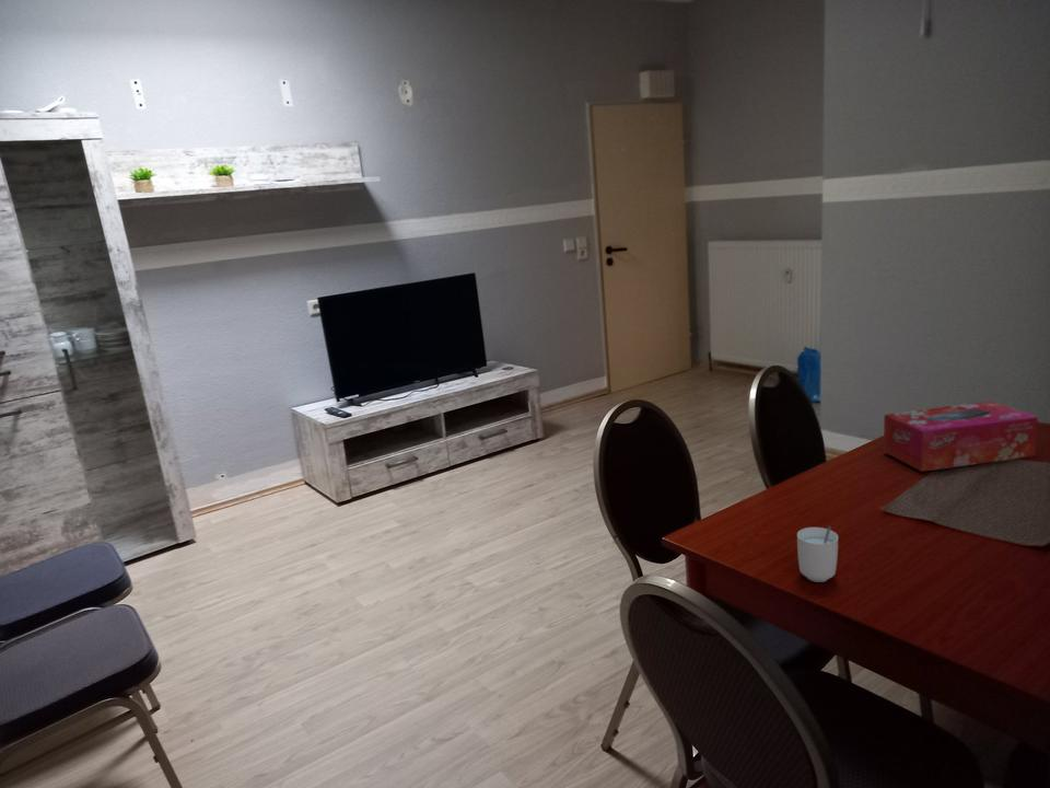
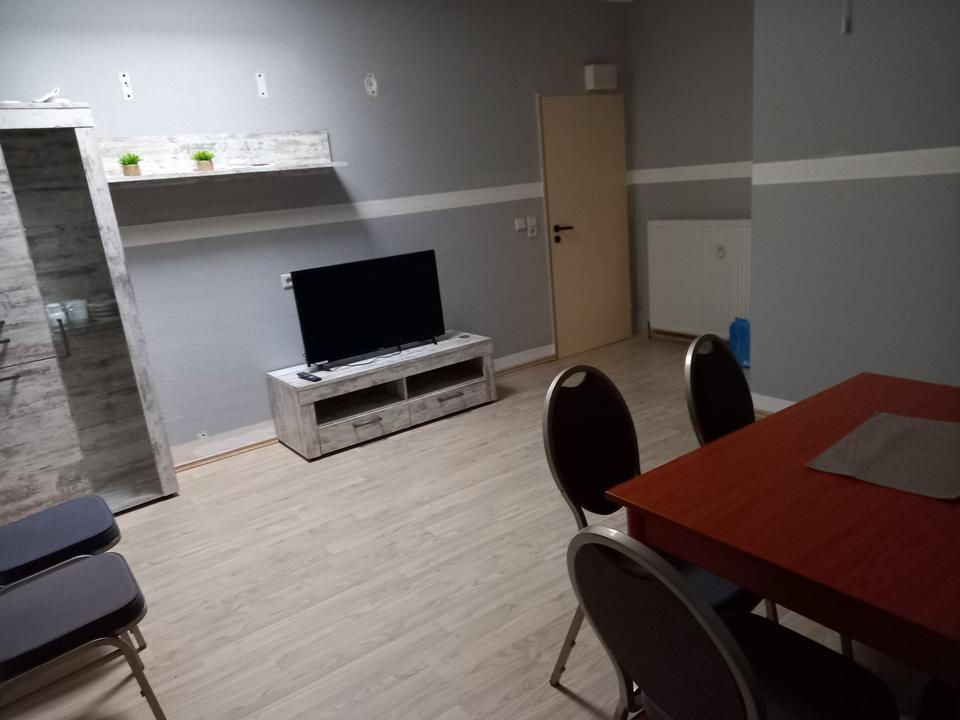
- cup [796,525,839,583]
- tissue box [883,401,1039,473]
